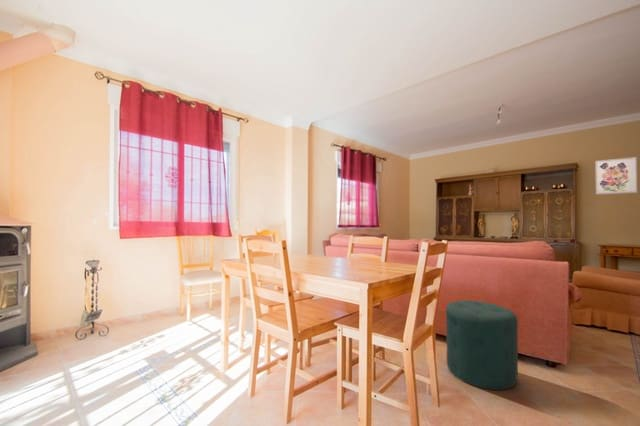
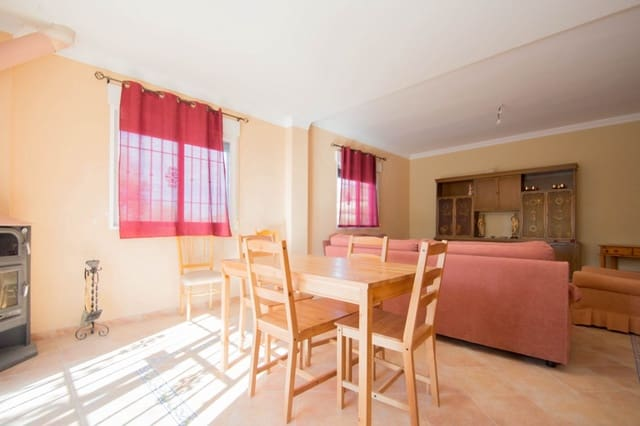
- wall art [594,156,638,196]
- ottoman [445,299,519,391]
